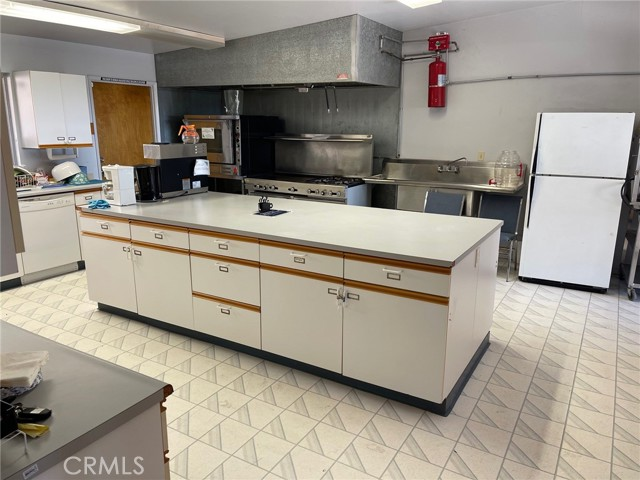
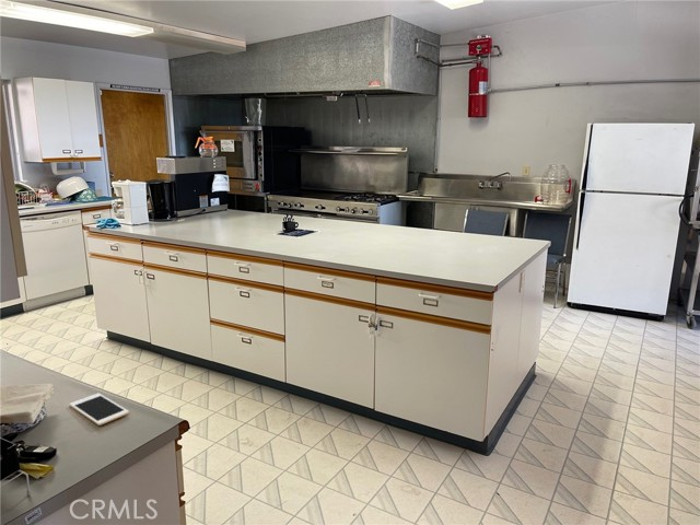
+ cell phone [69,393,130,427]
